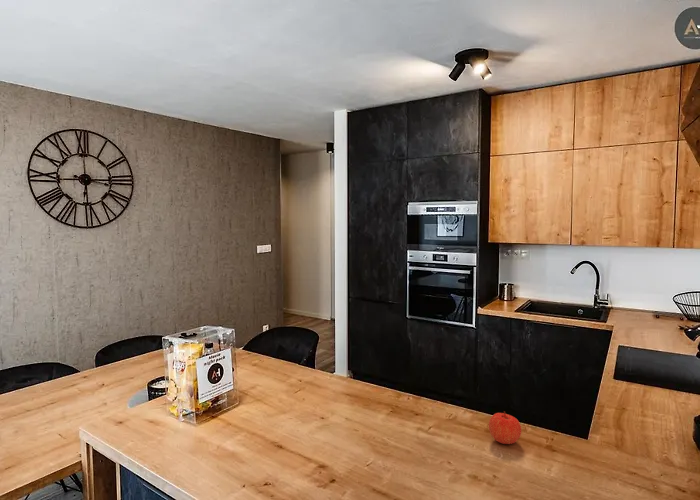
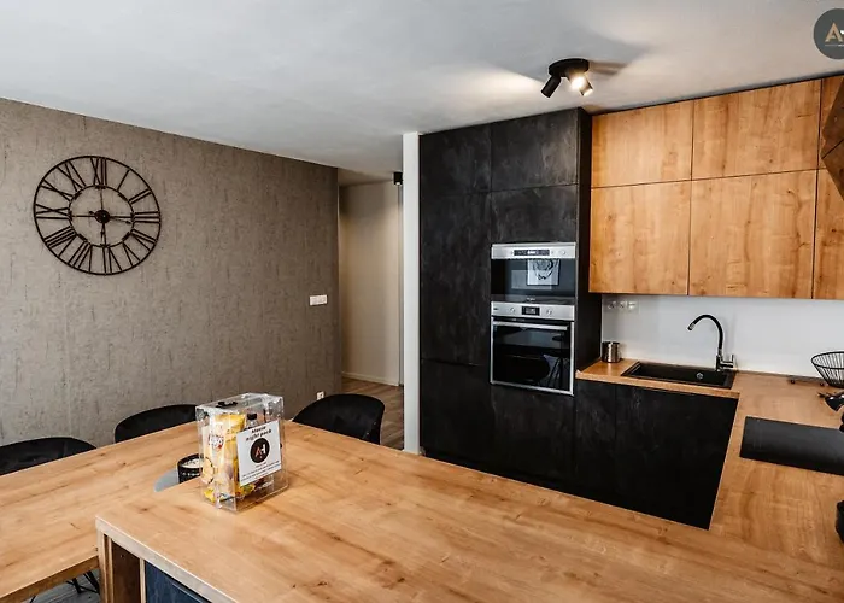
- apple [488,410,522,445]
